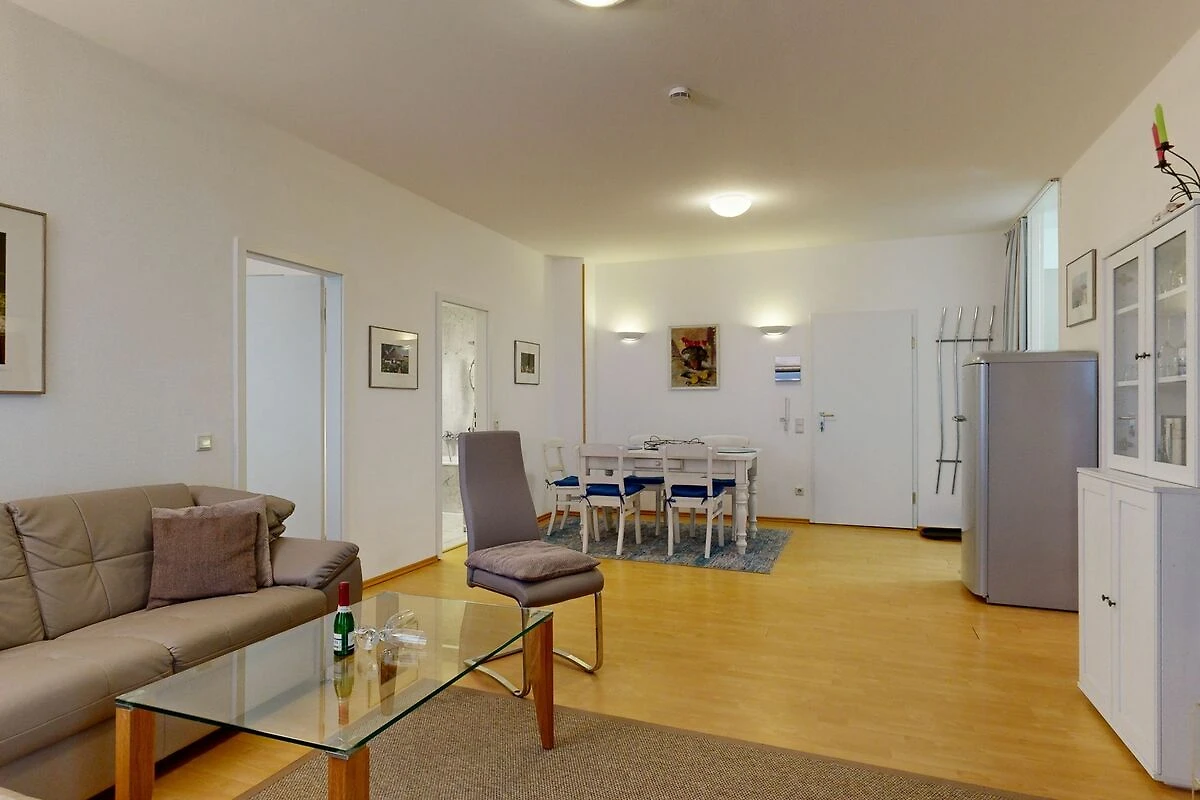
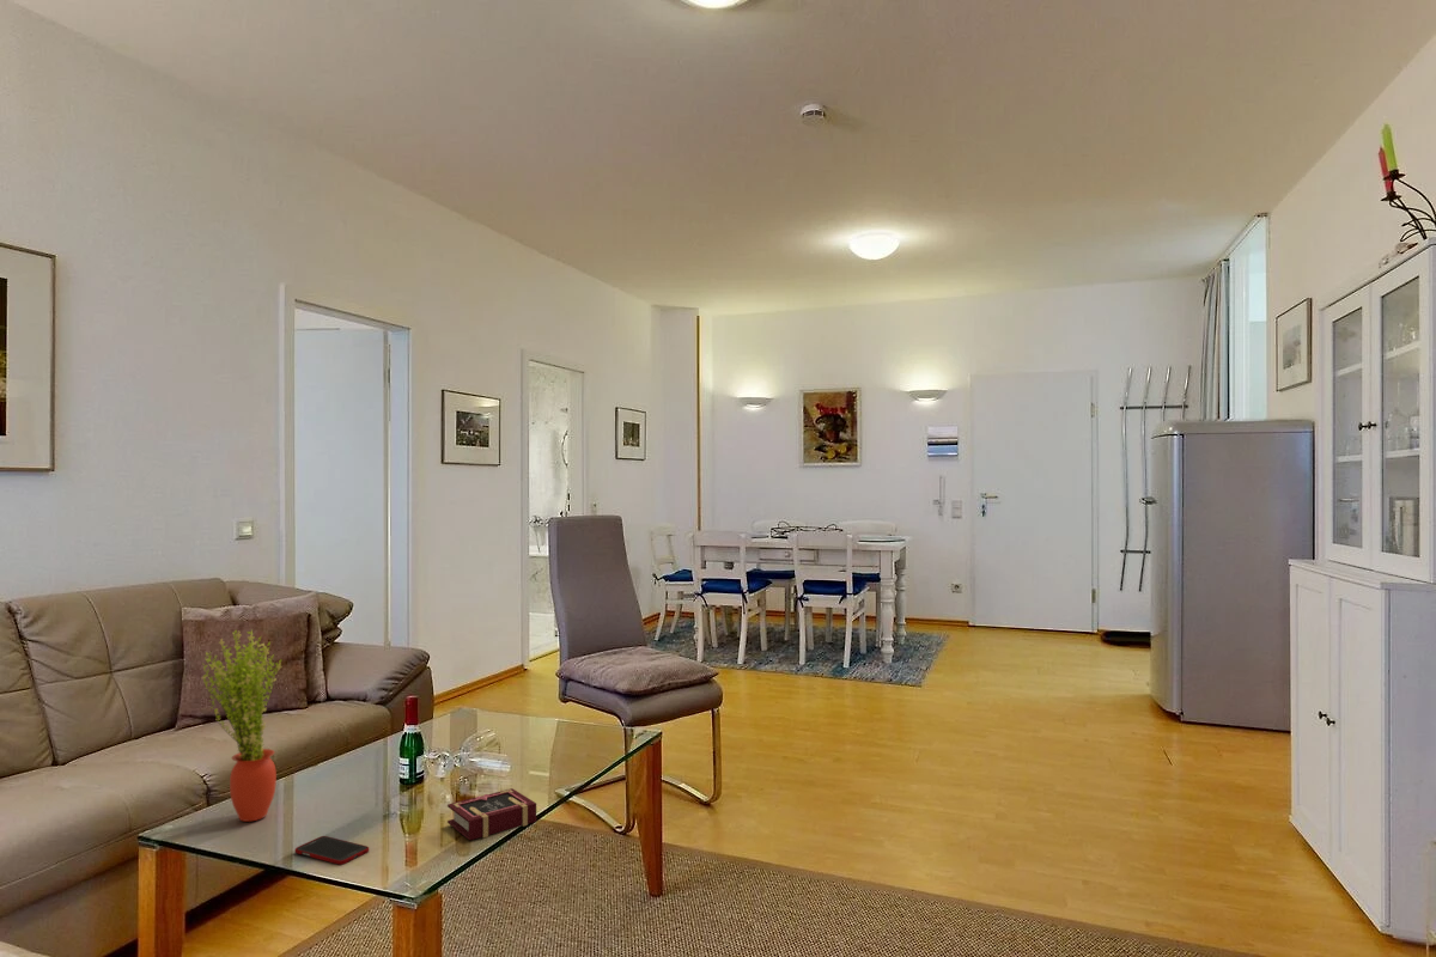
+ potted plant [200,628,282,823]
+ book [446,787,537,841]
+ cell phone [294,835,370,866]
